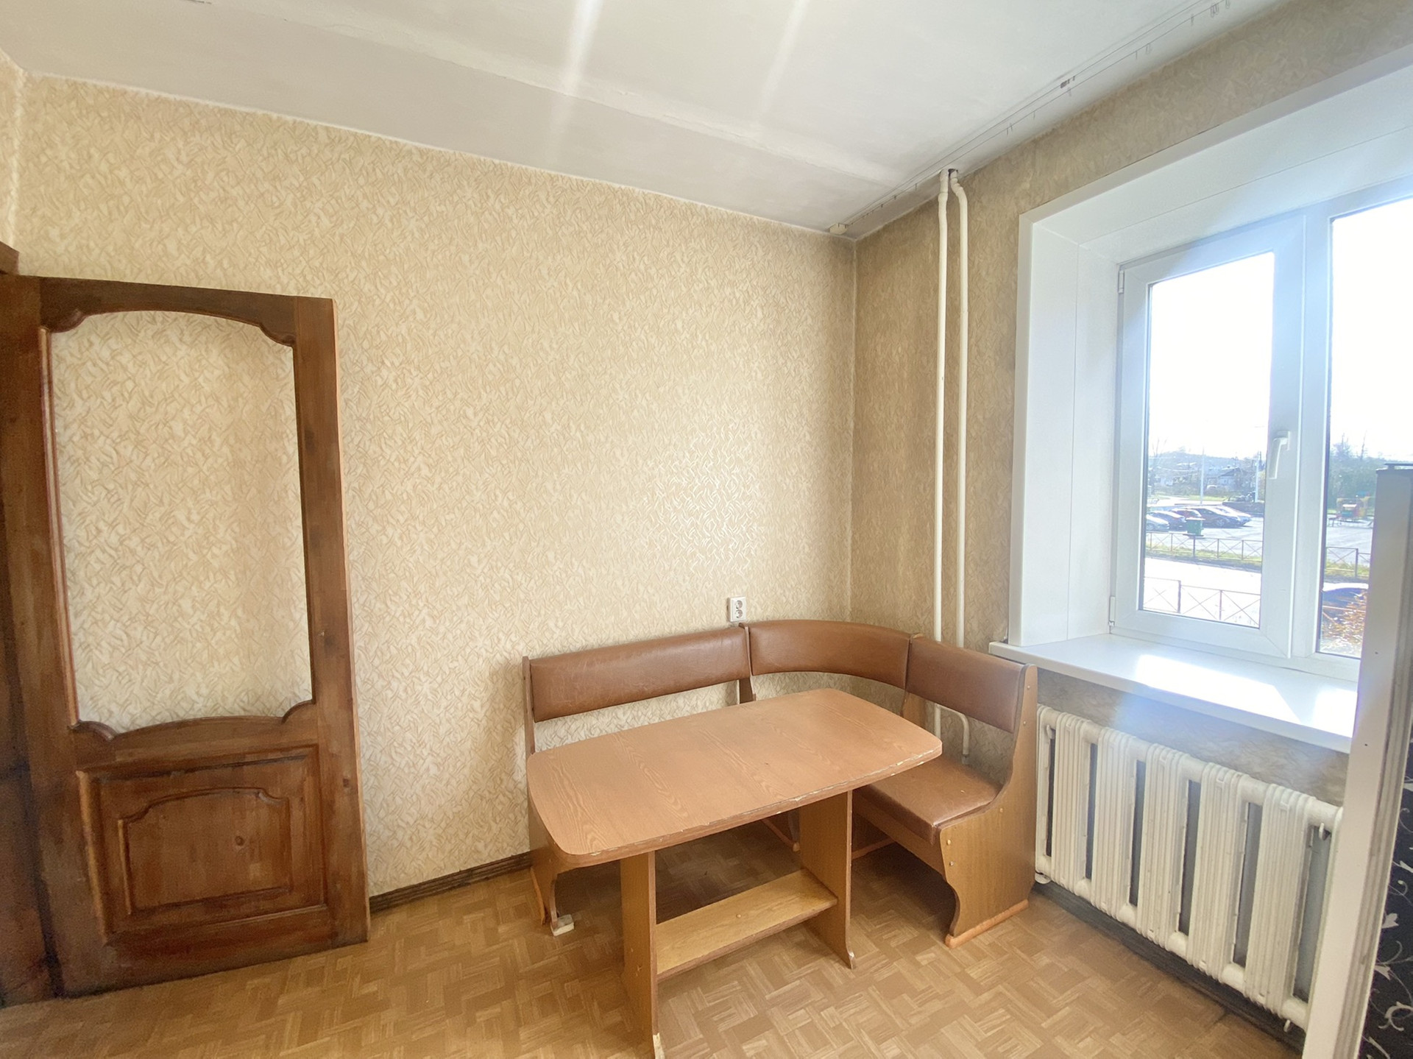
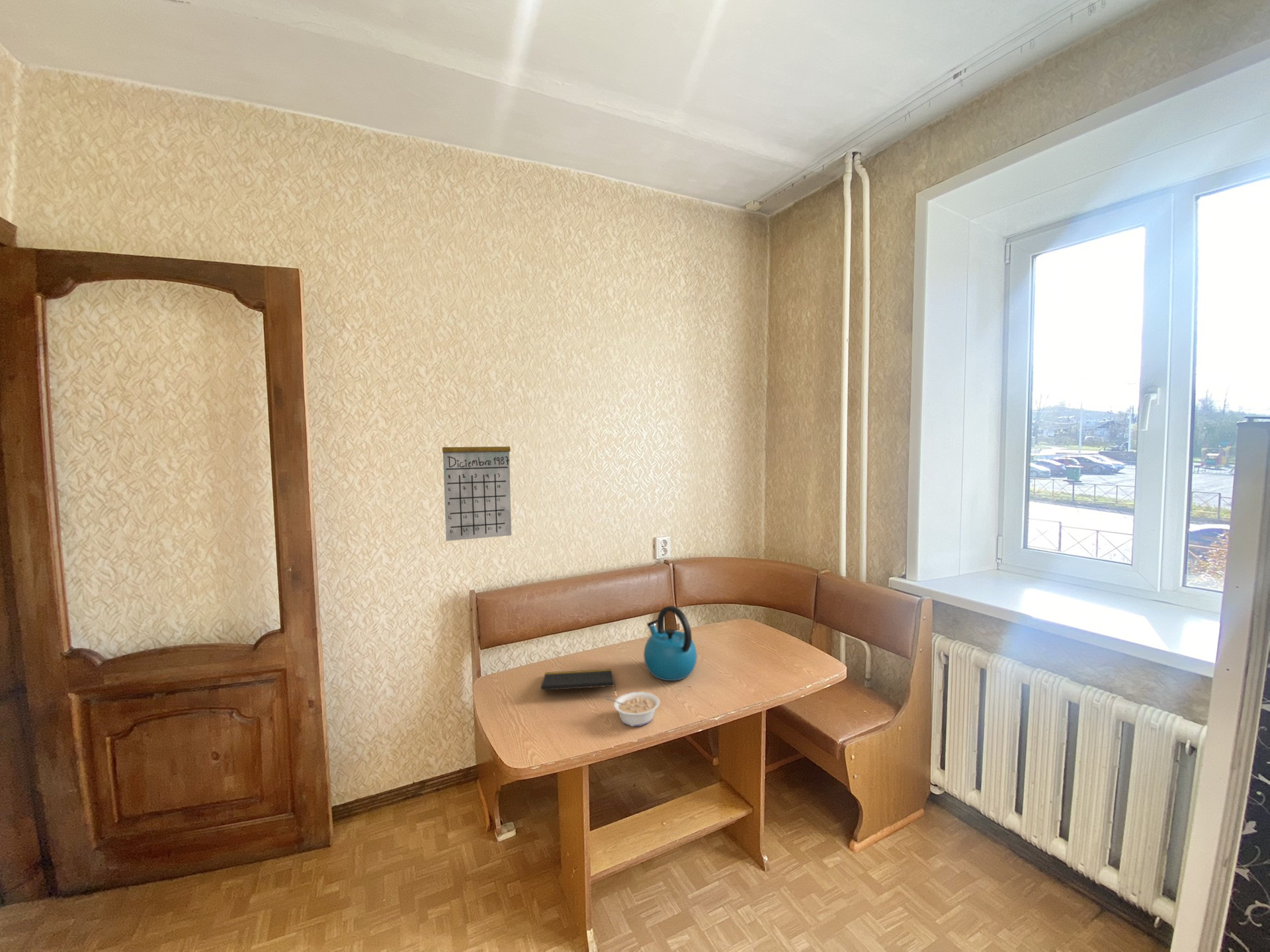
+ legume [604,691,661,727]
+ calendar [442,425,512,542]
+ notepad [540,668,616,691]
+ kettle [643,605,698,681]
